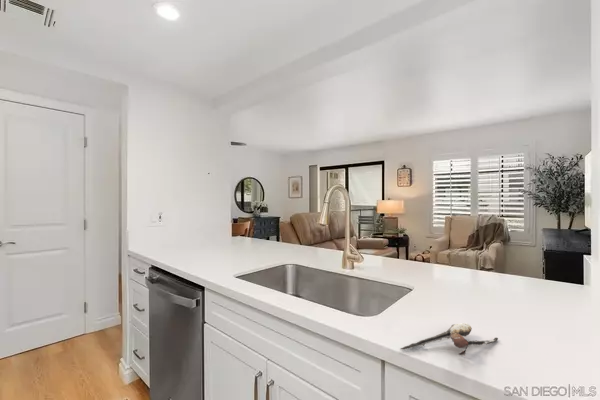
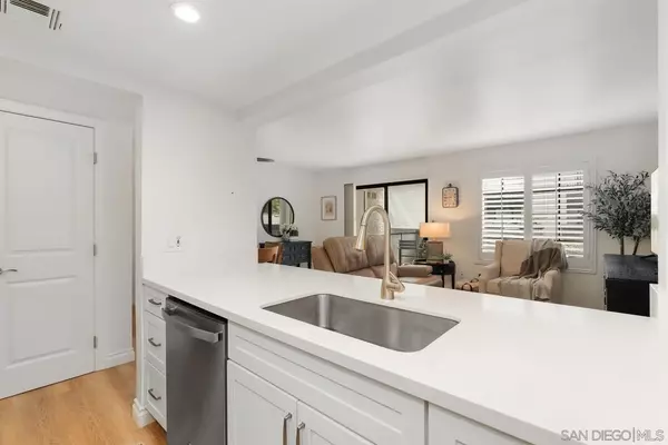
- spoon [400,322,499,357]
